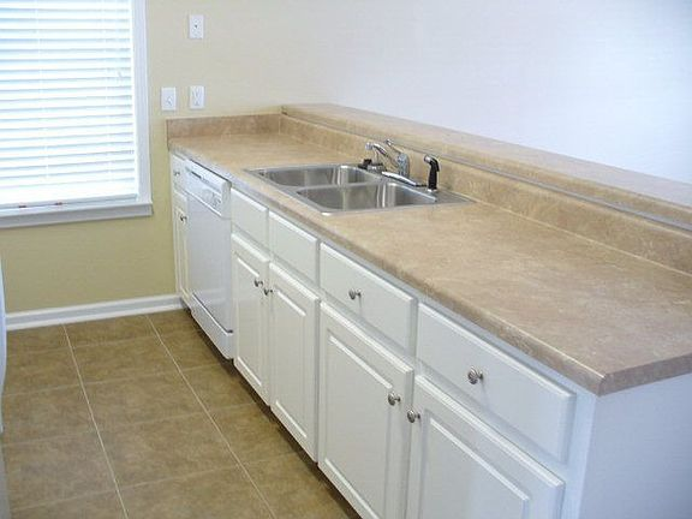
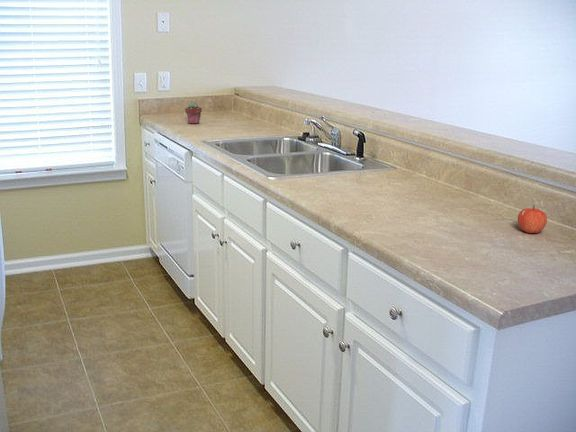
+ potted succulent [184,101,203,125]
+ apple [517,204,548,234]
